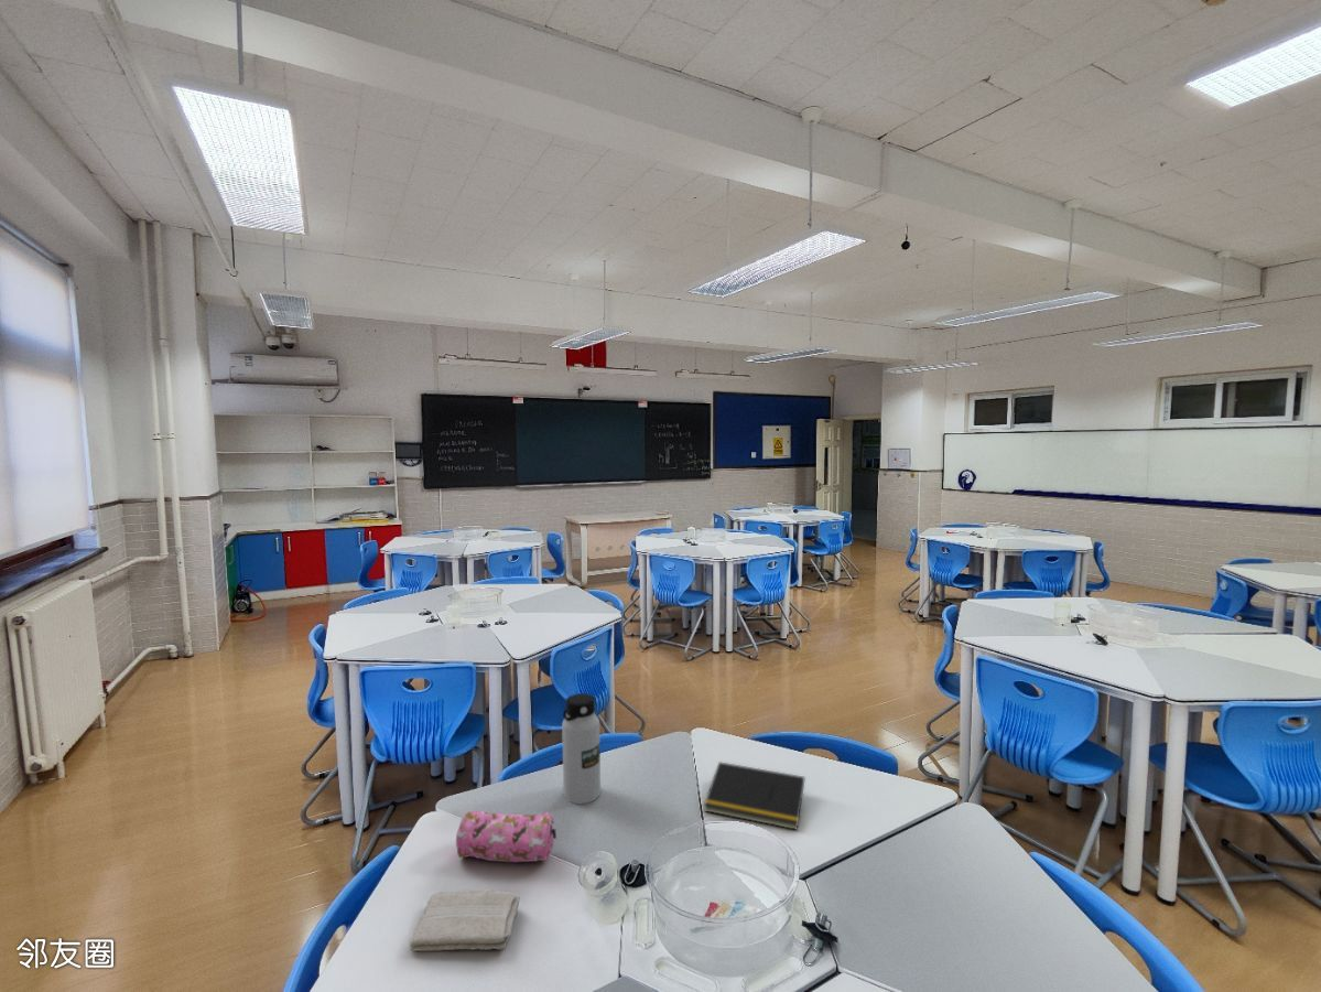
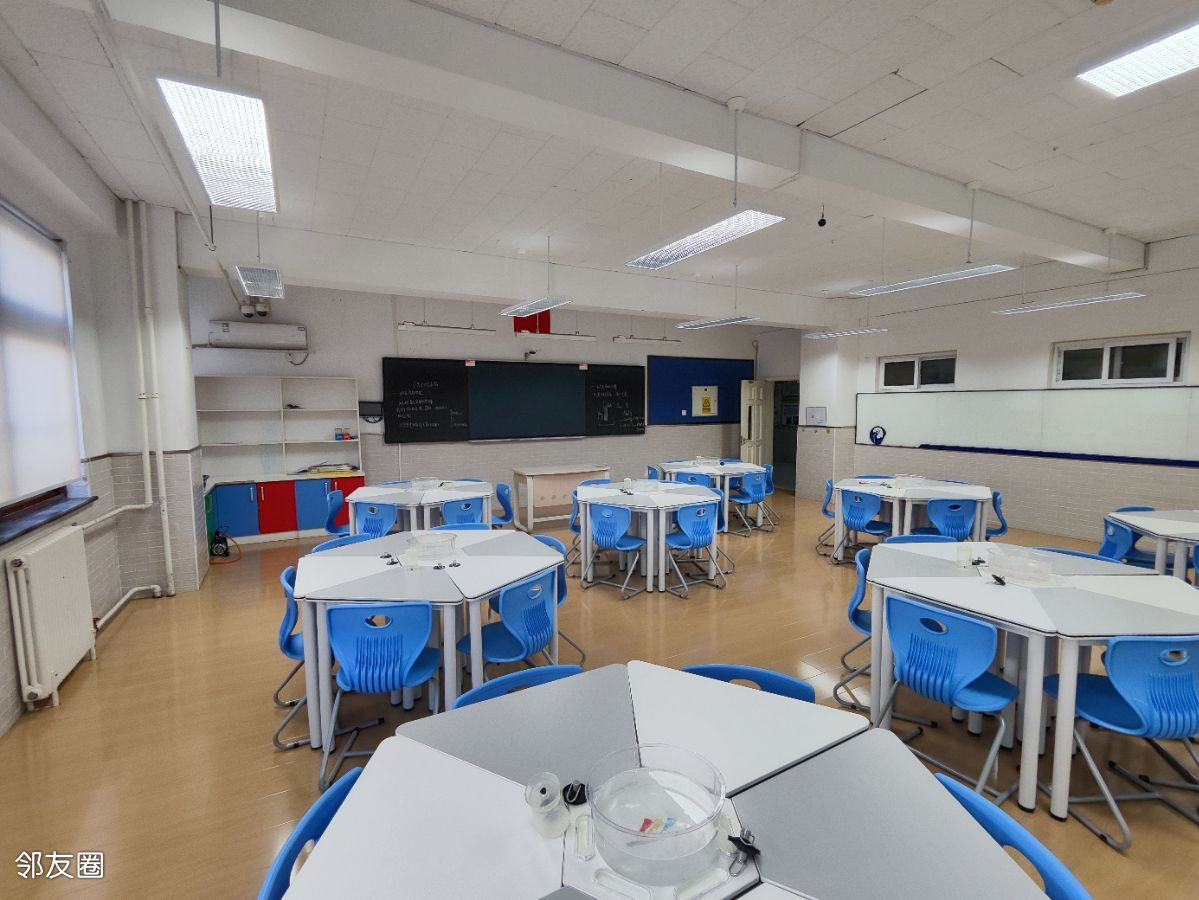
- washcloth [409,887,521,952]
- notepad [702,761,805,831]
- water bottle [561,692,602,805]
- pencil case [455,810,557,863]
